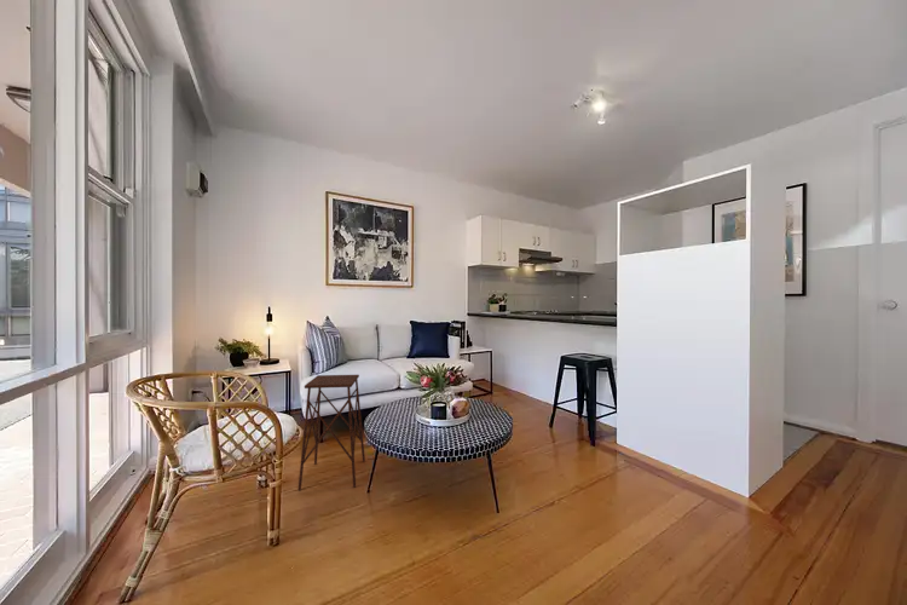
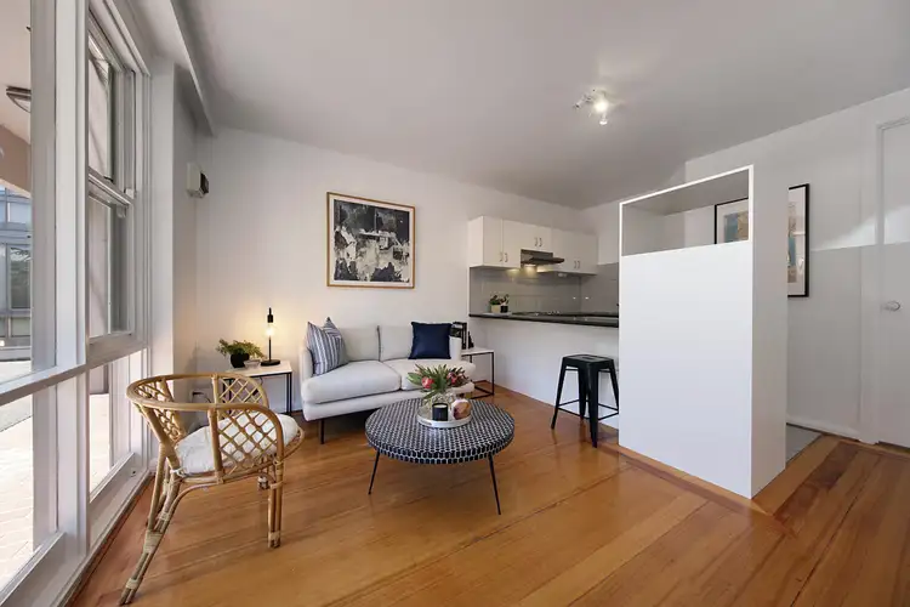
- side table [296,374,366,491]
